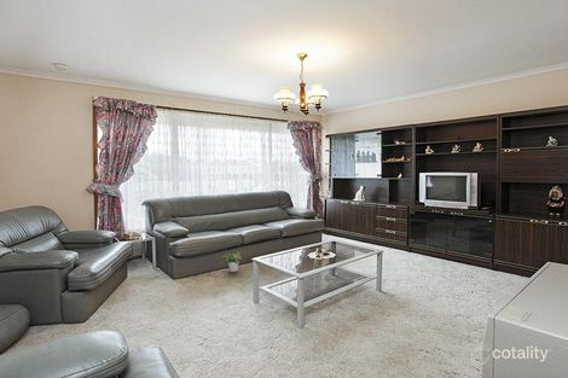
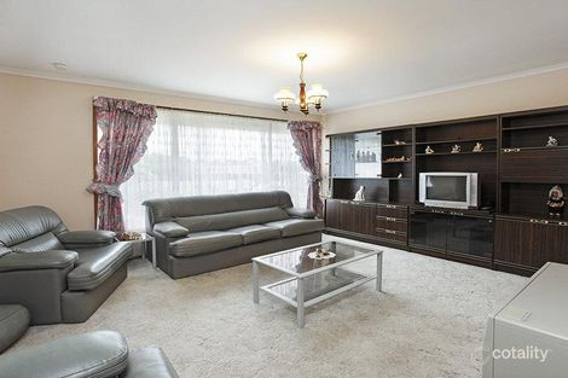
- potted plant [221,251,243,273]
